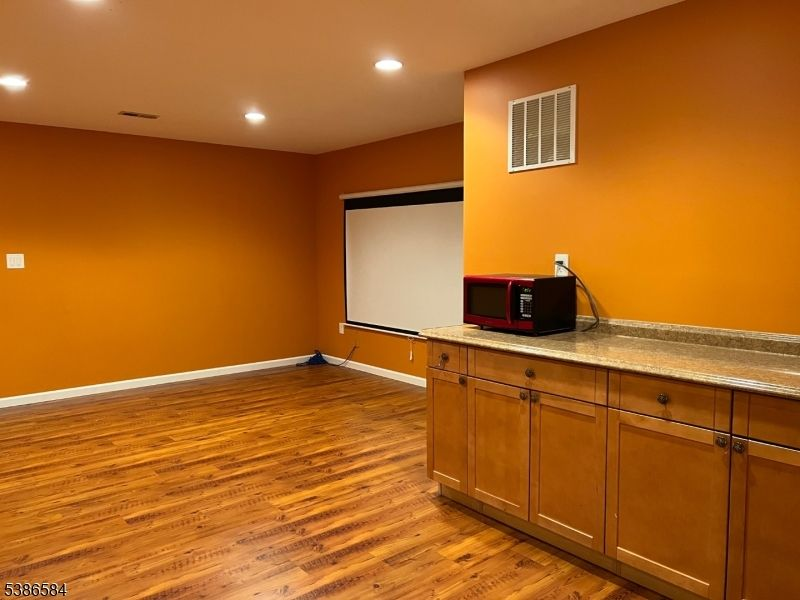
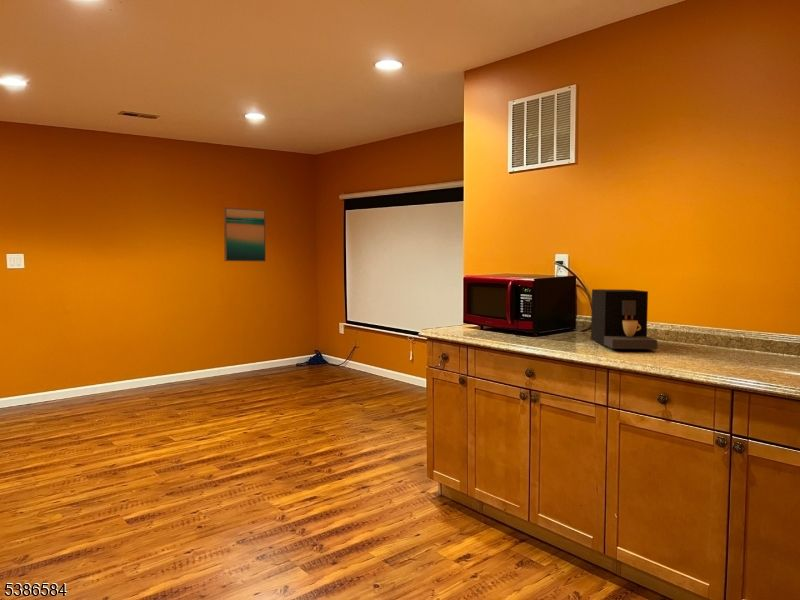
+ coffee maker [590,288,658,350]
+ wall art [223,206,267,263]
